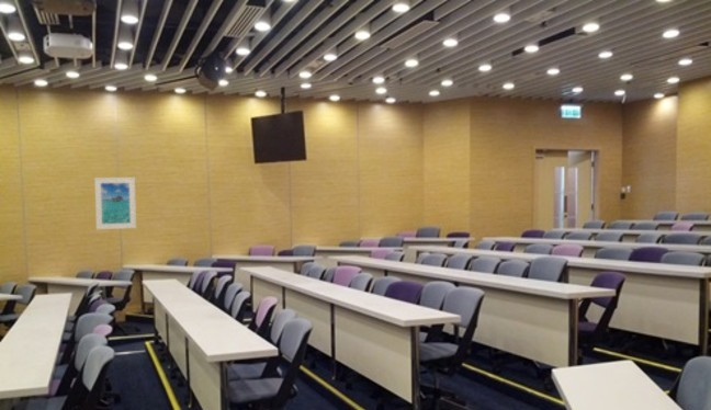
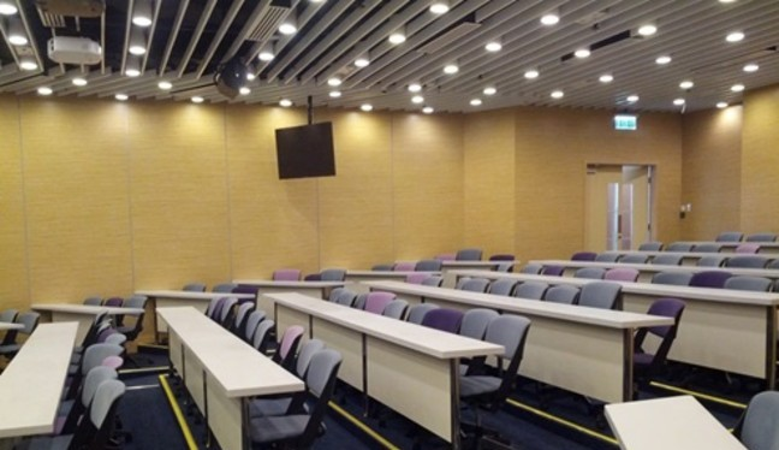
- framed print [93,176,137,231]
